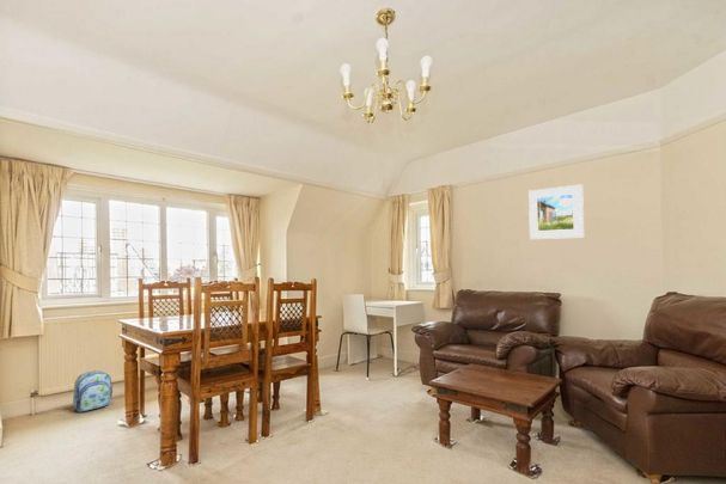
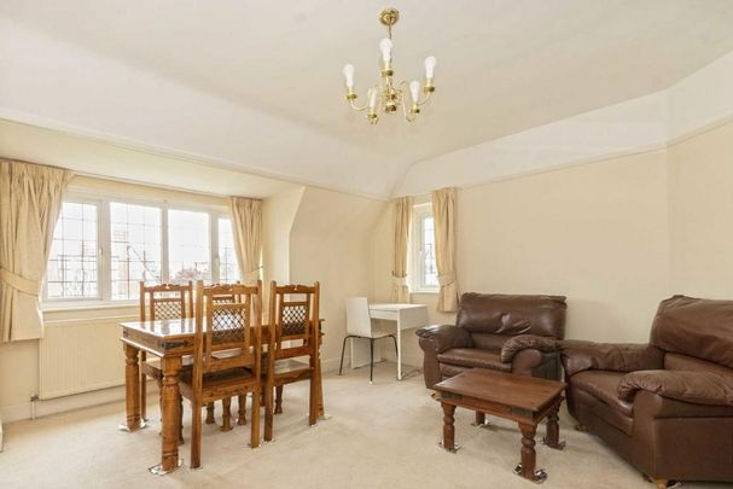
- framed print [527,183,585,240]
- backpack [72,369,114,413]
